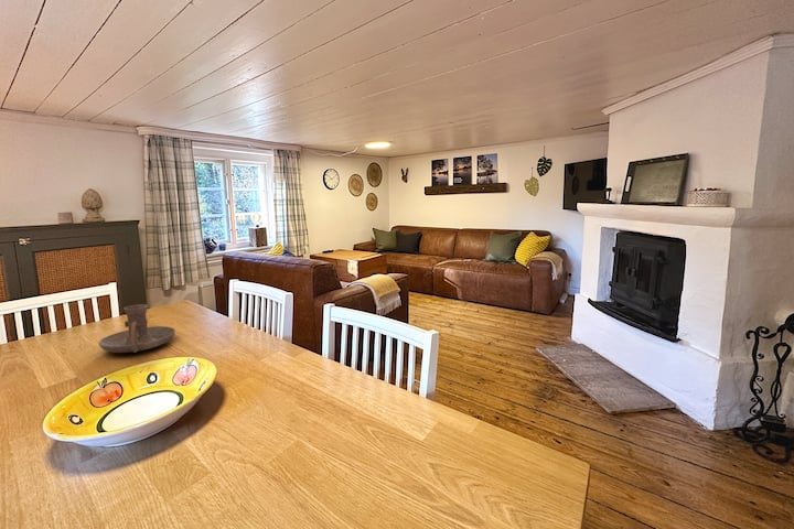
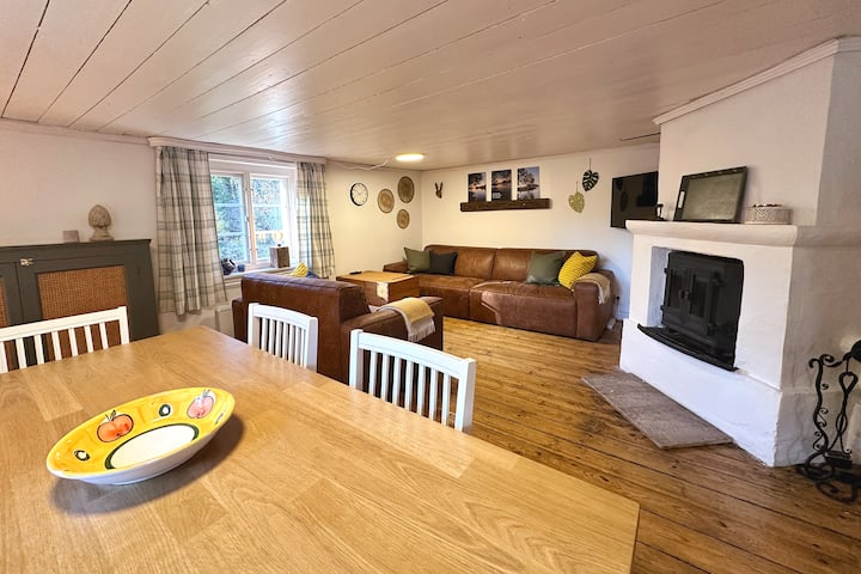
- candle holder [98,303,176,354]
